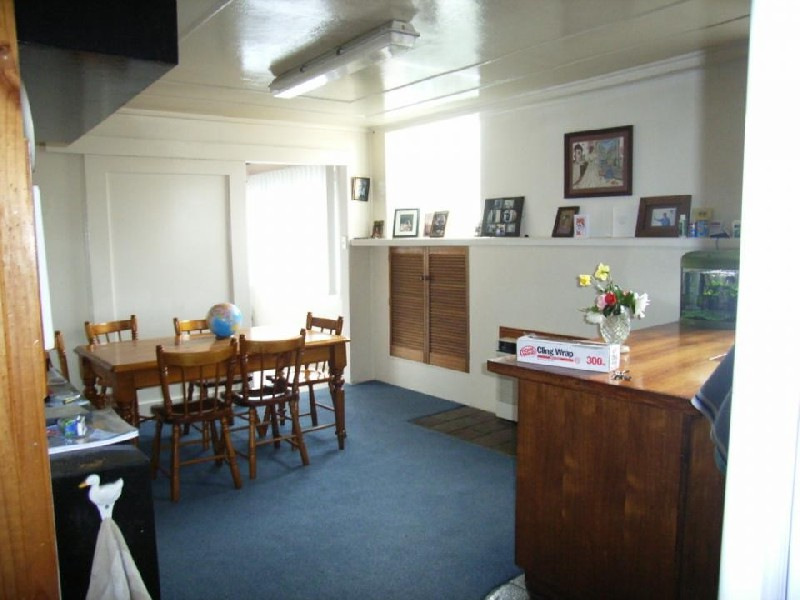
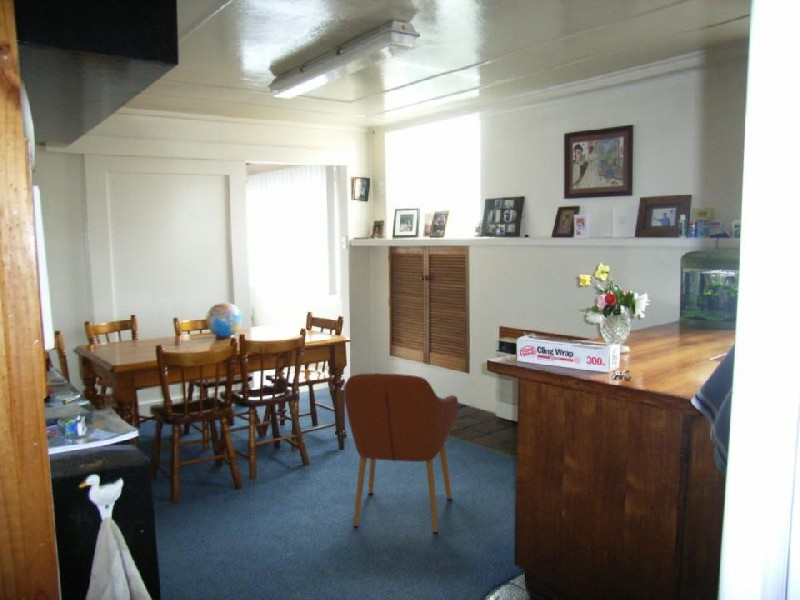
+ armchair [343,372,459,534]
